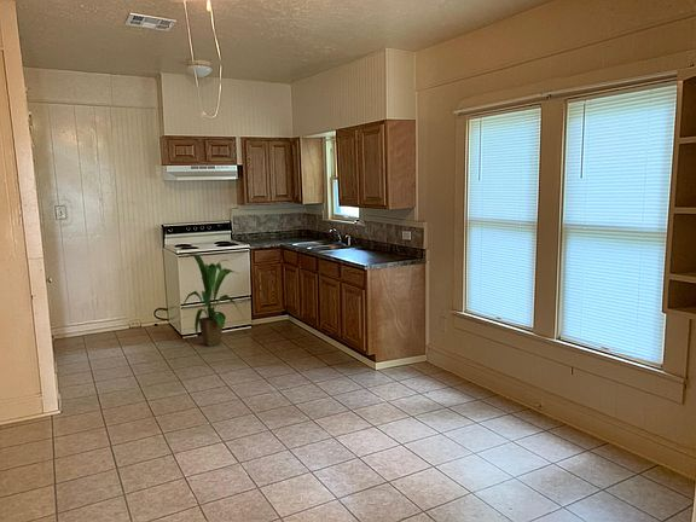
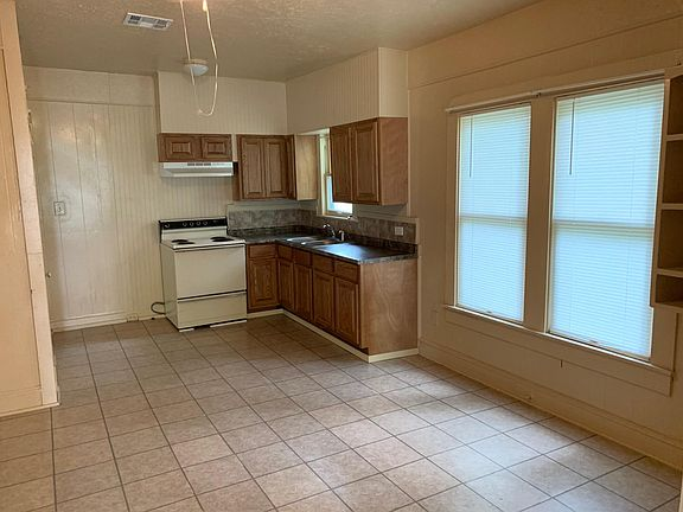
- house plant [181,253,245,348]
